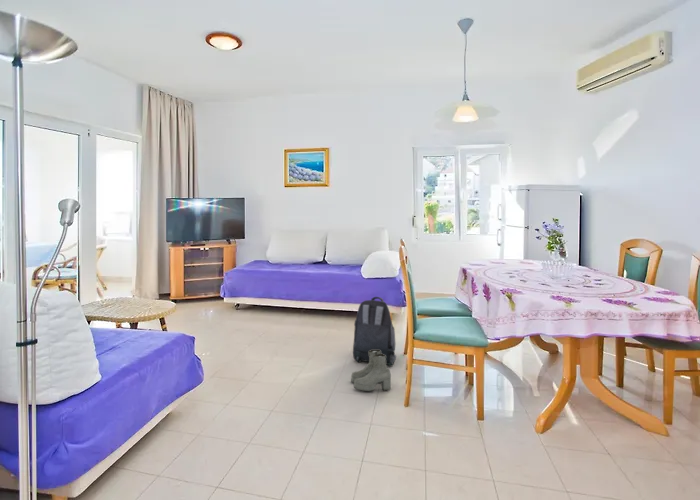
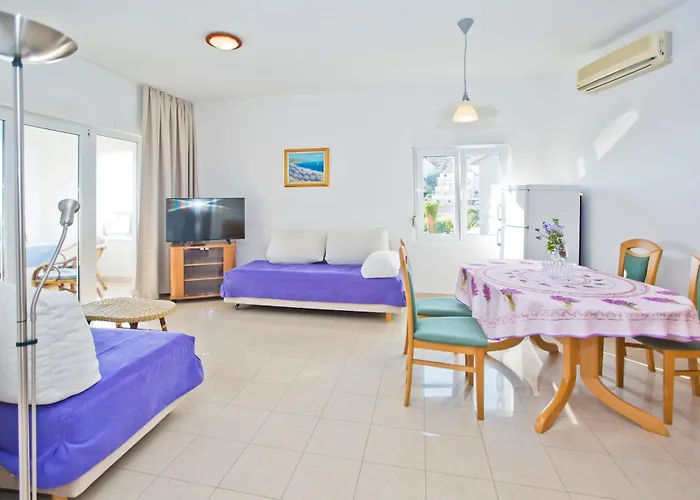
- backpack [352,296,397,366]
- boots [350,350,392,392]
